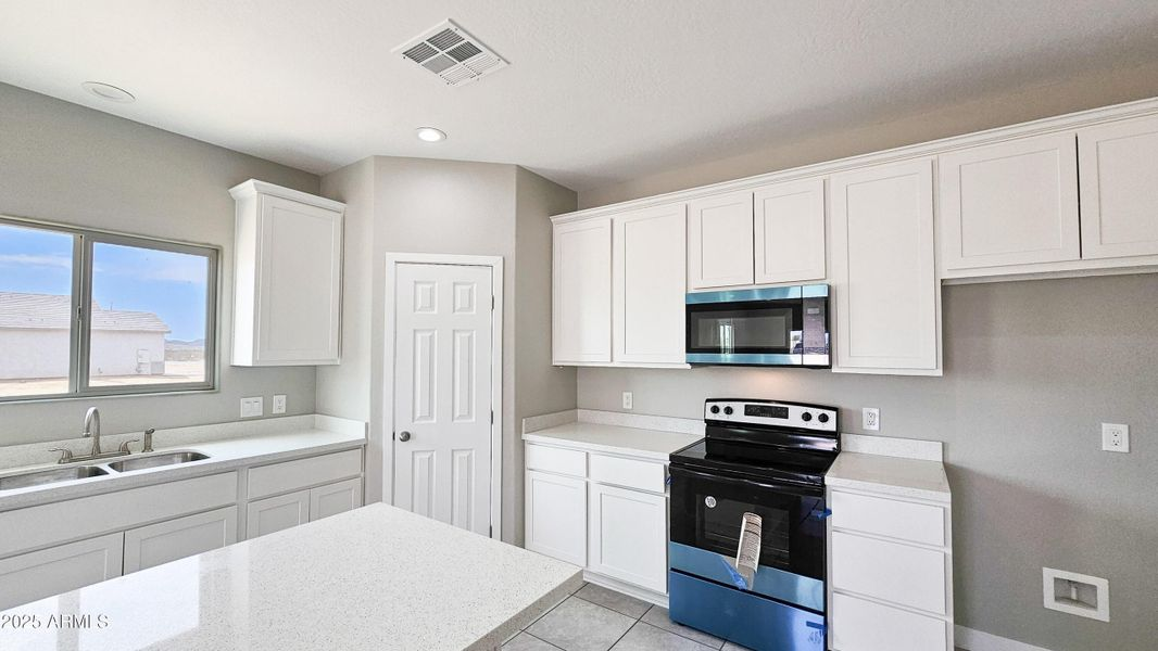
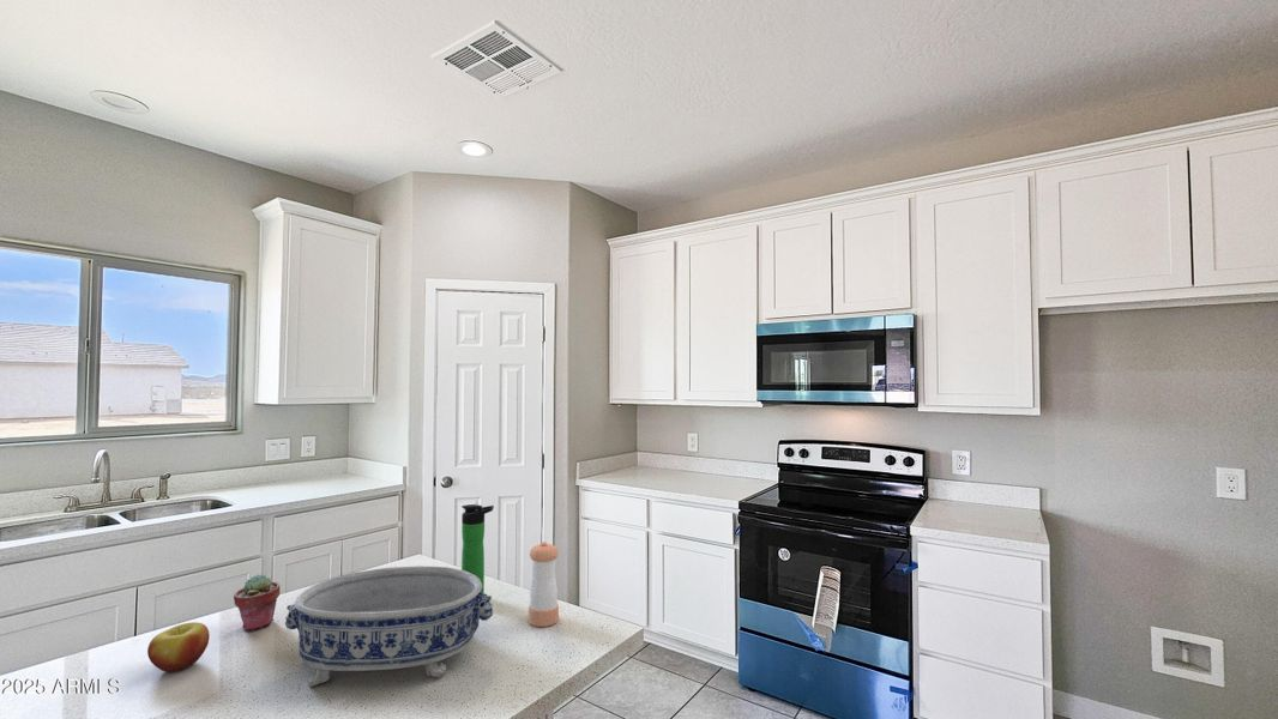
+ pepper shaker [528,540,560,628]
+ apple [146,621,211,673]
+ potted succulent [233,574,281,632]
+ bottle [460,503,495,594]
+ decorative bowl [284,564,494,688]
